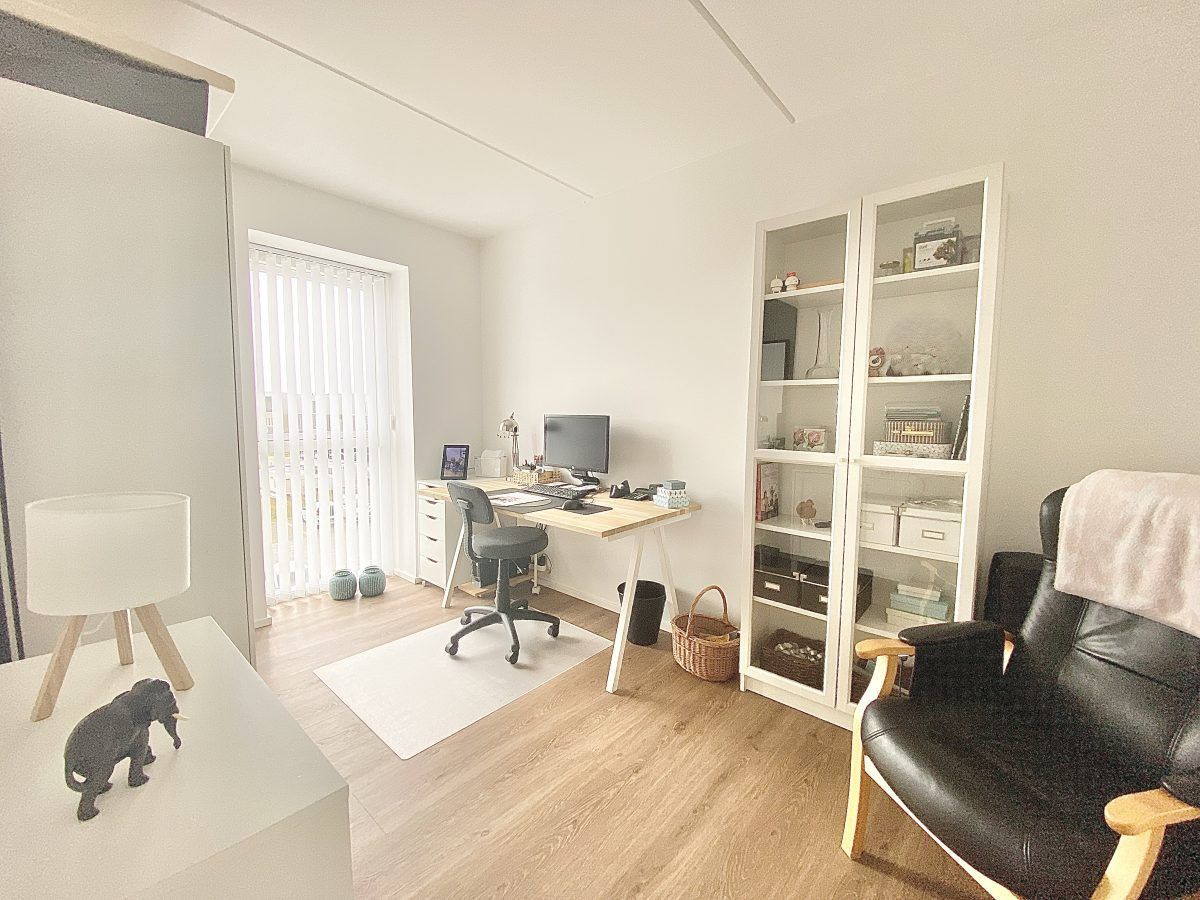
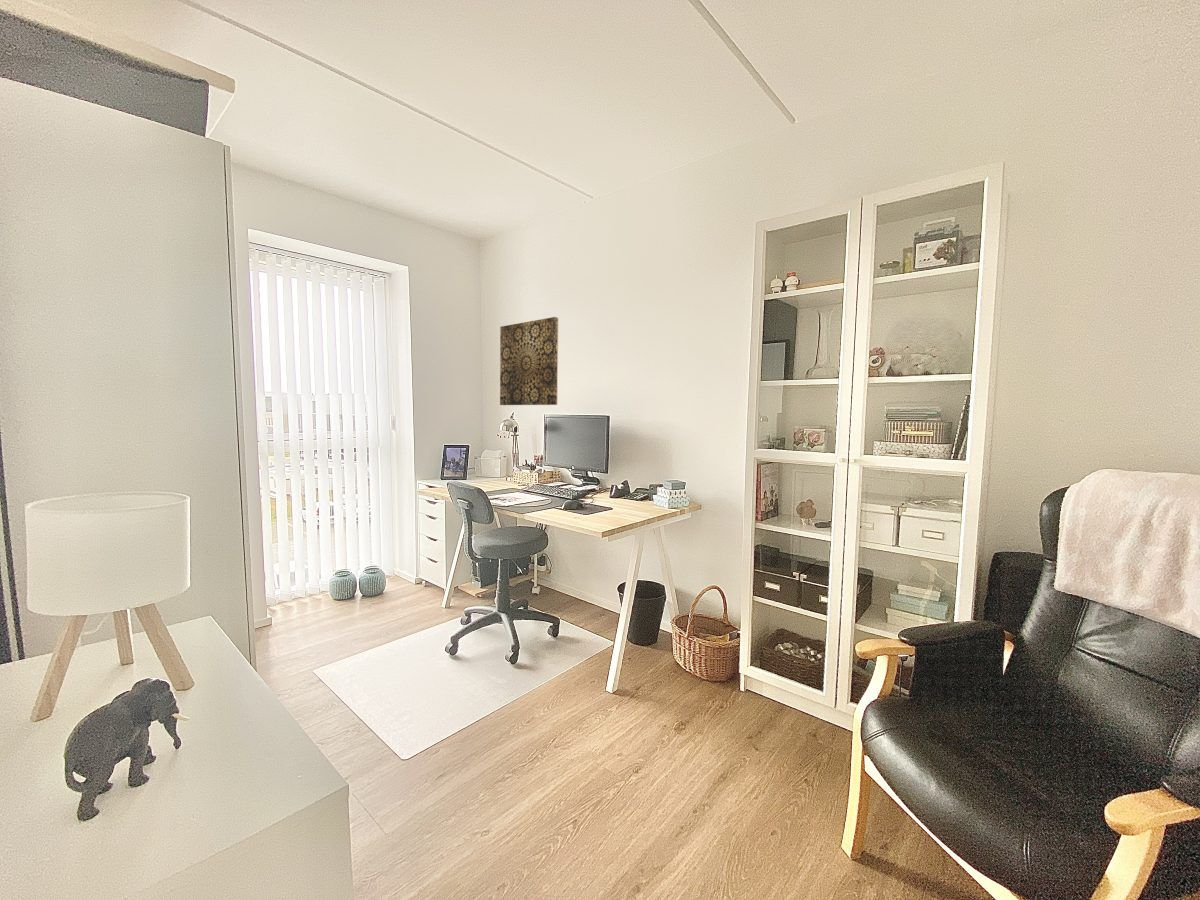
+ wall art [499,316,559,406]
